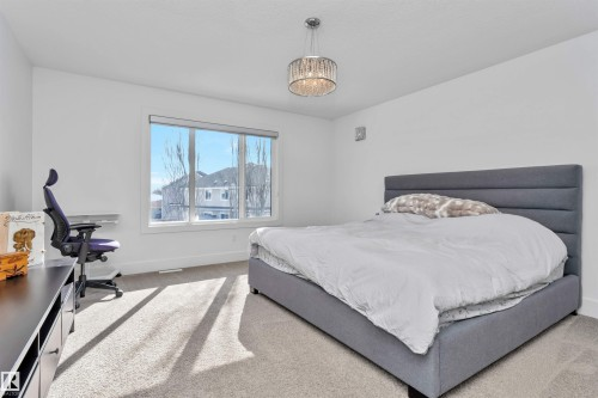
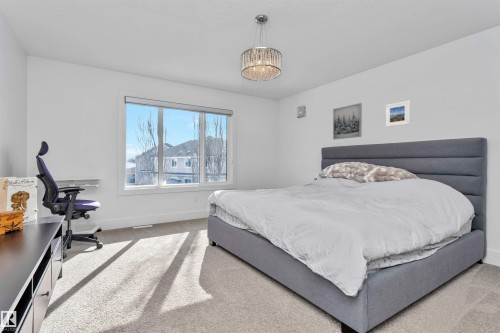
+ wall art [332,102,363,140]
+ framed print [385,100,411,128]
